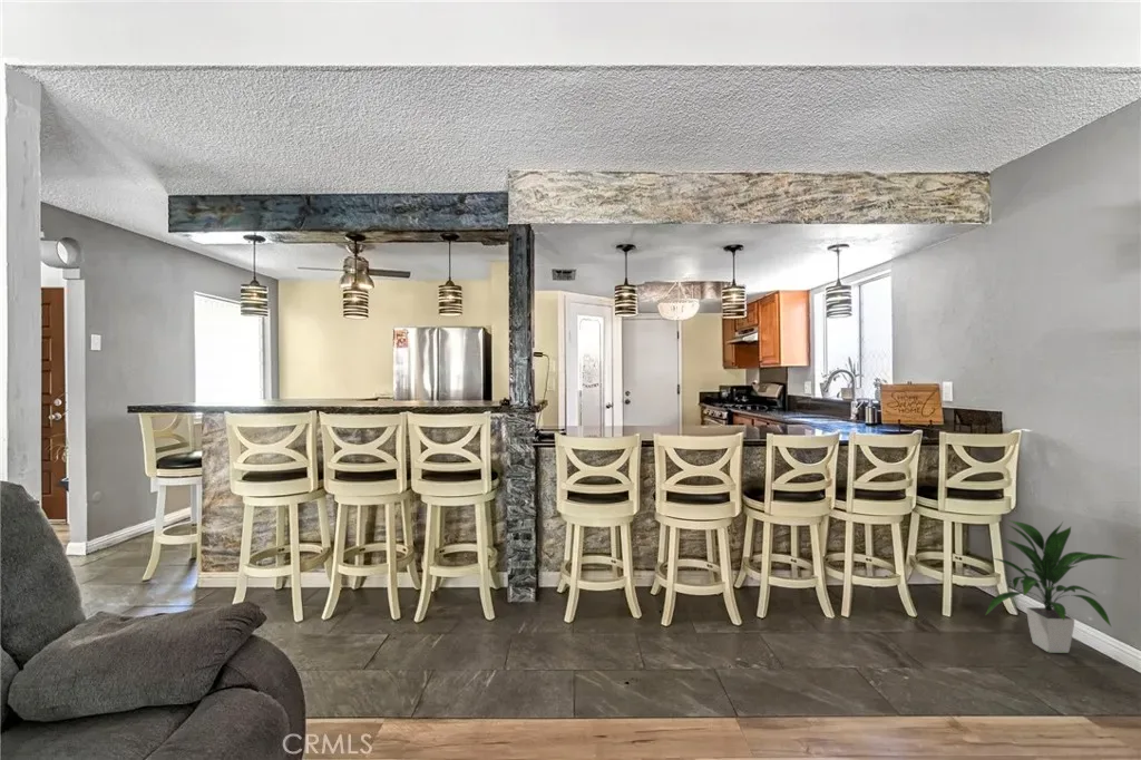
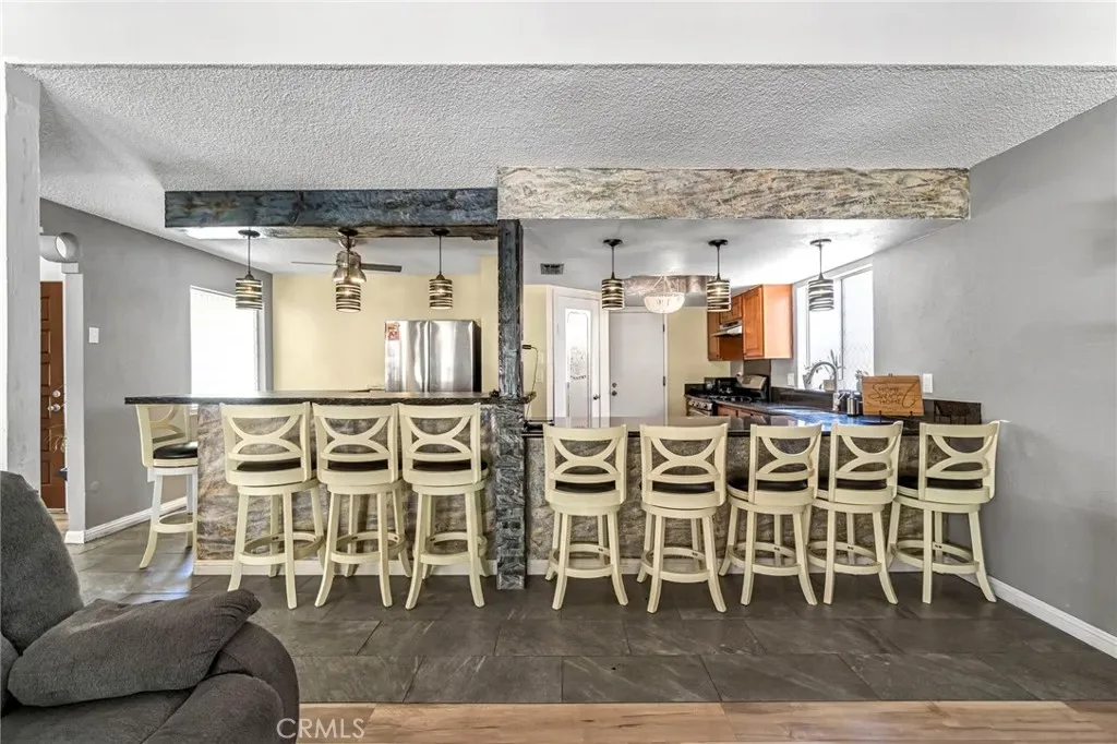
- indoor plant [984,518,1127,654]
